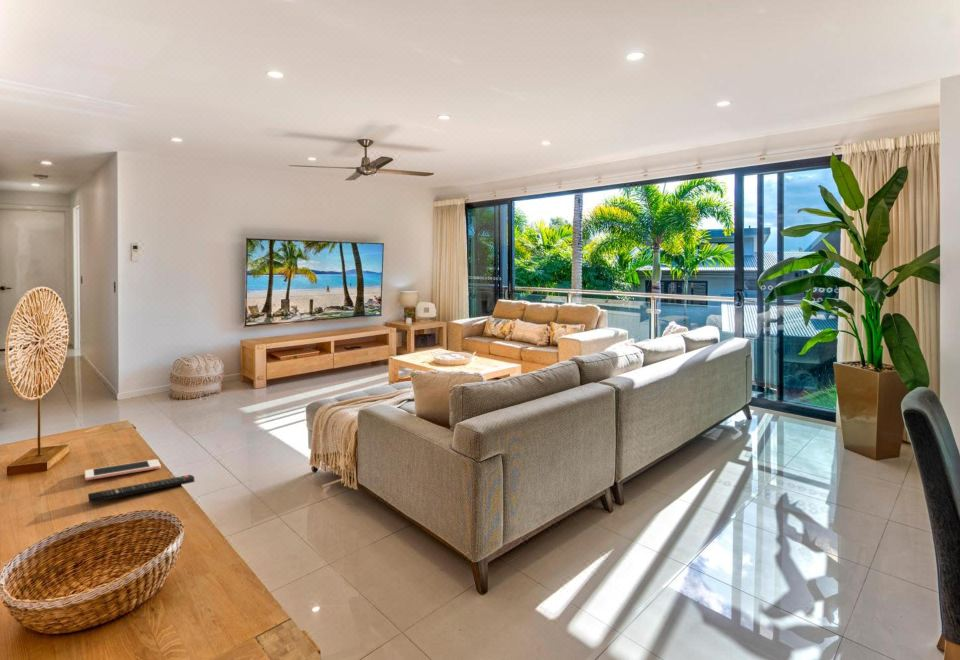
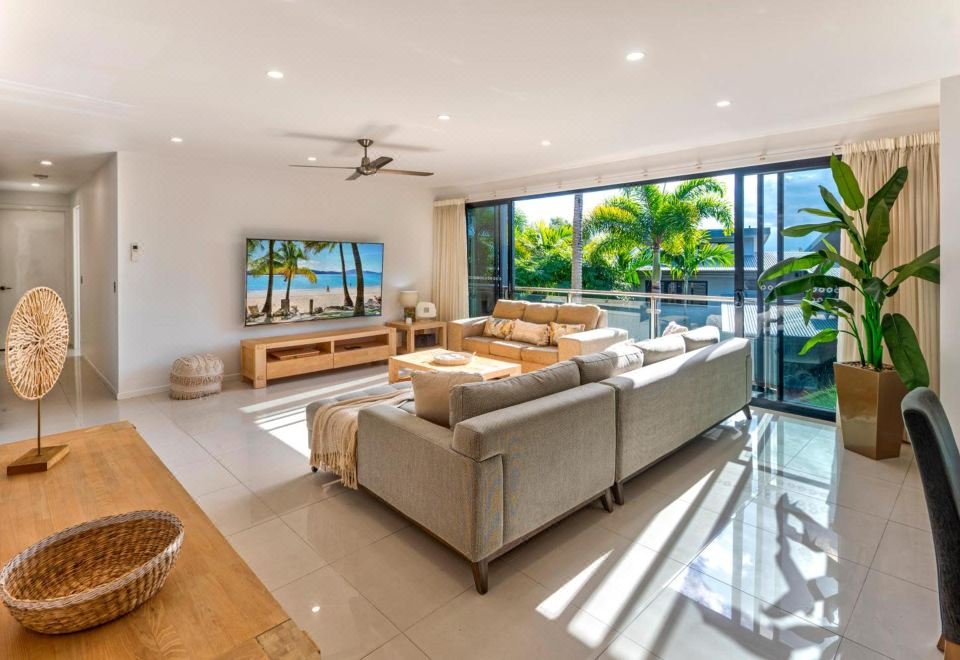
- cell phone [84,458,162,481]
- remote control [87,474,195,504]
